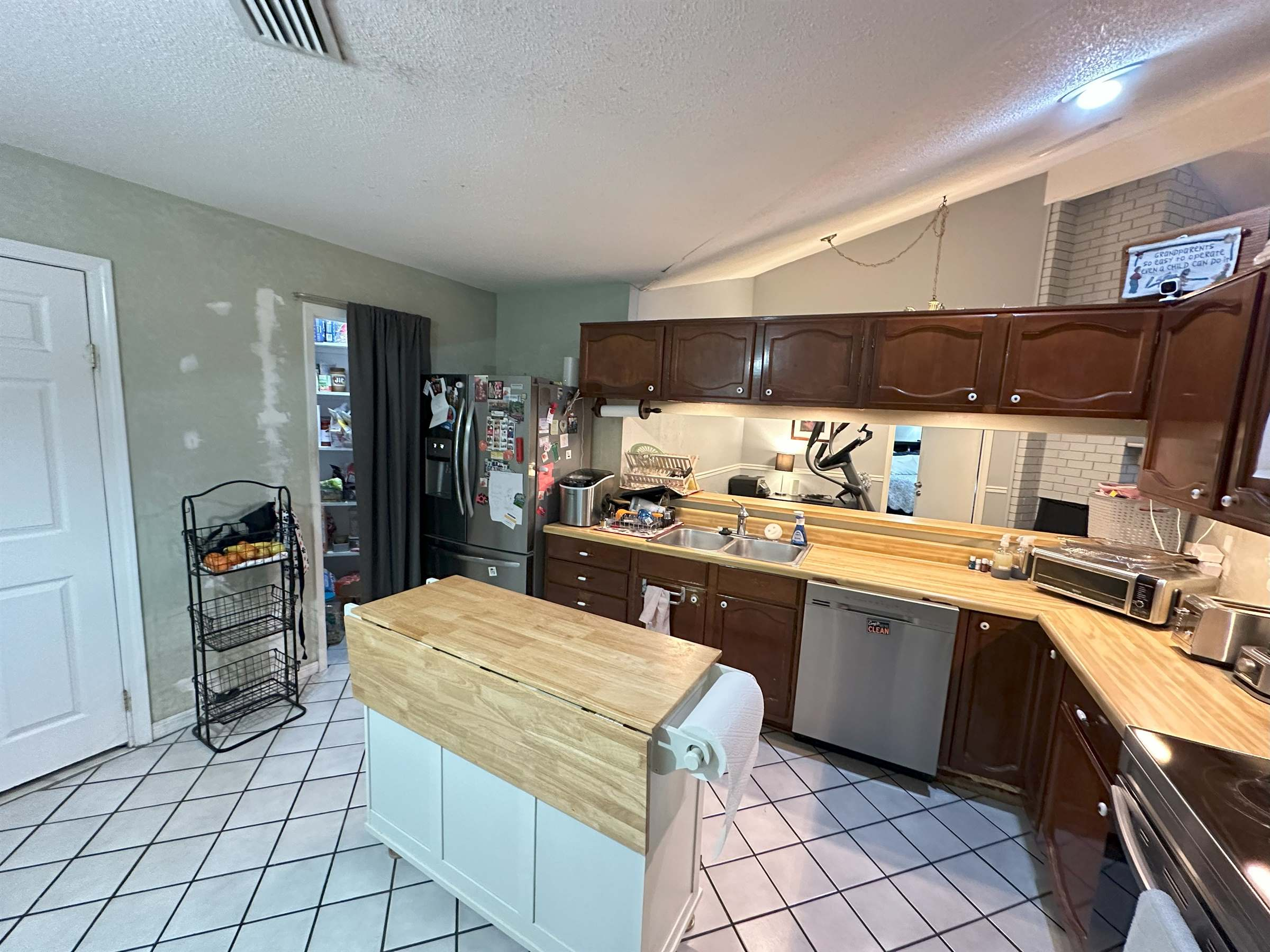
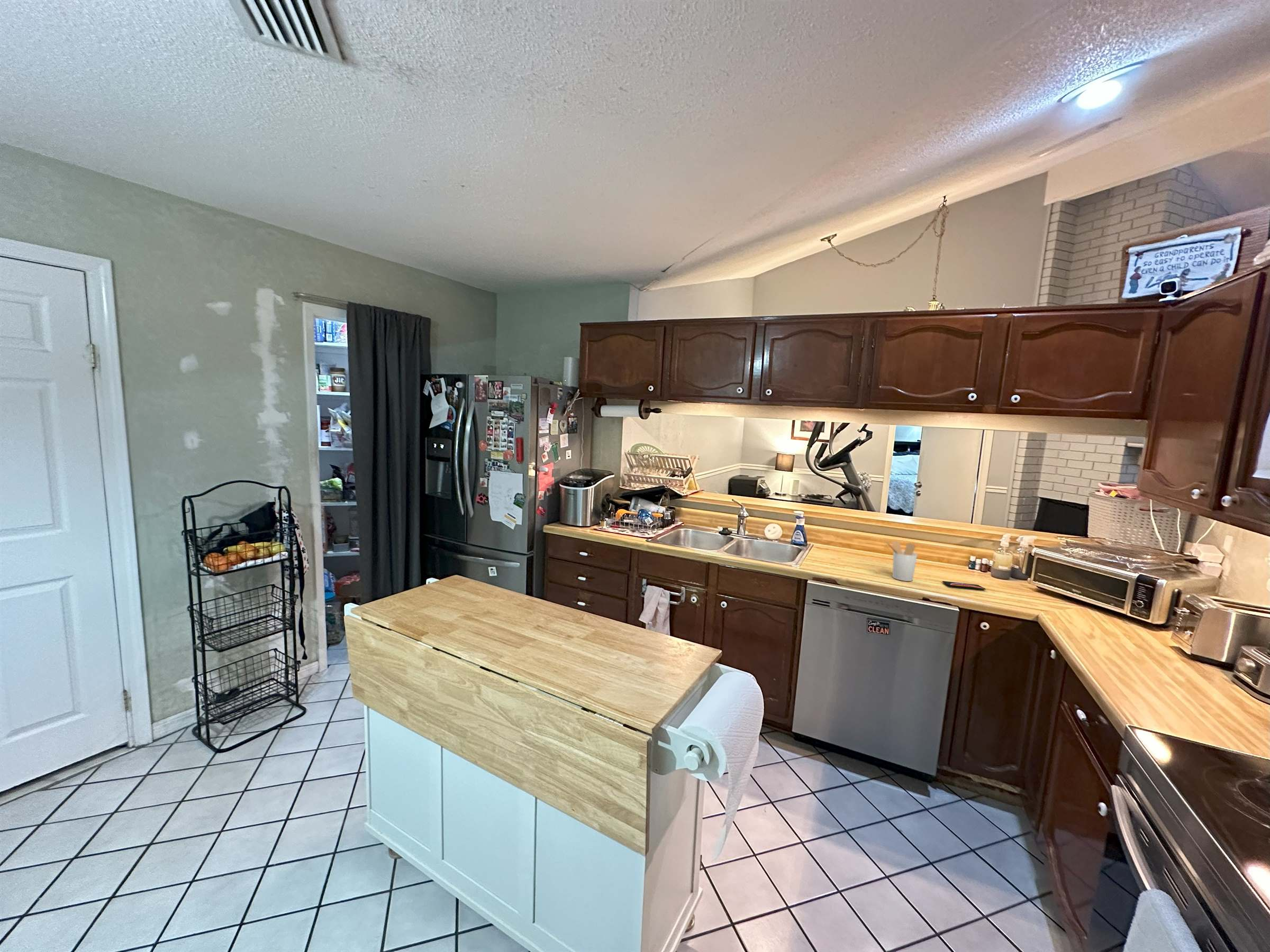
+ utensil holder [884,539,918,582]
+ smartphone [942,581,986,590]
